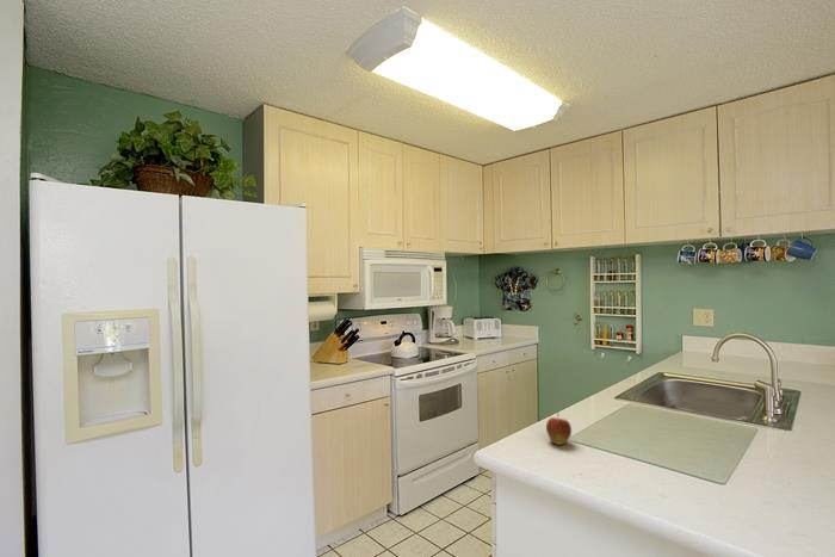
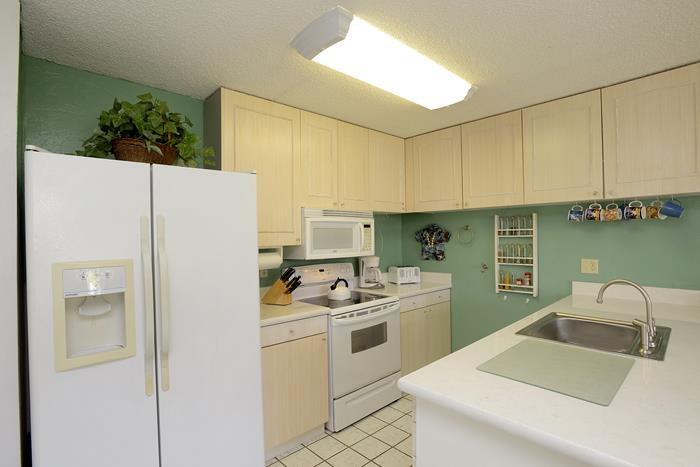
- fruit [545,411,573,446]
